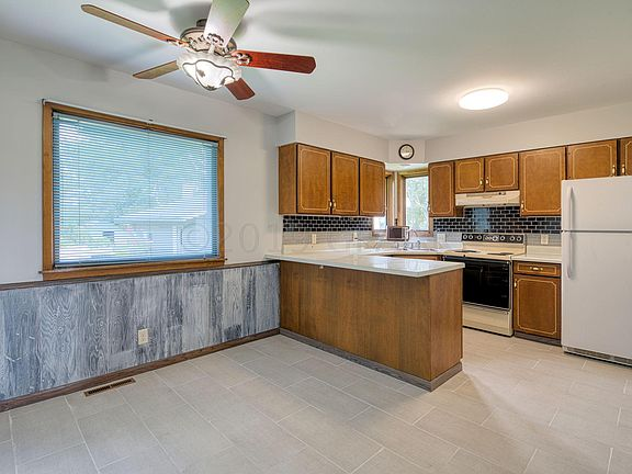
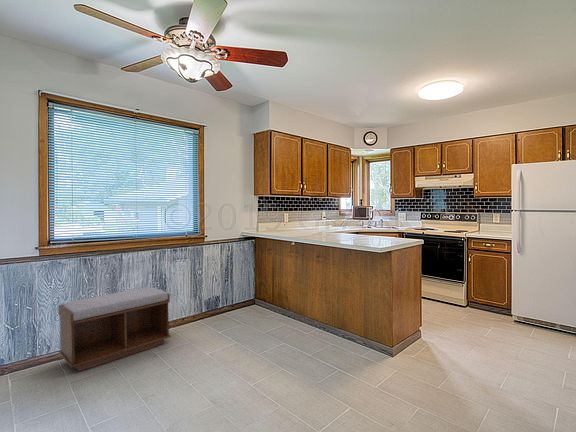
+ bench [57,286,171,372]
